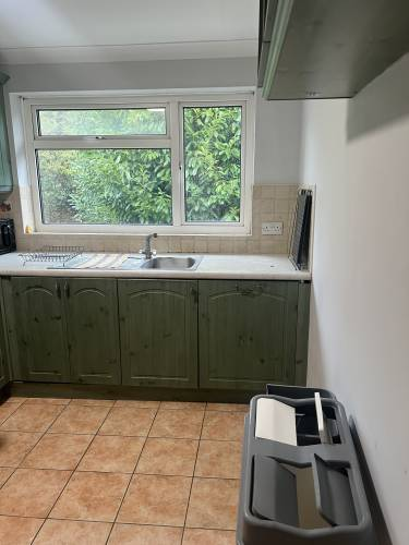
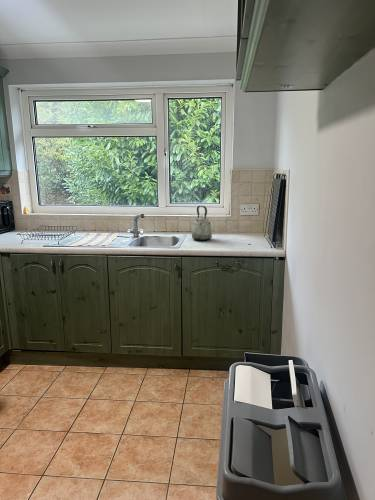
+ kettle [191,205,213,242]
